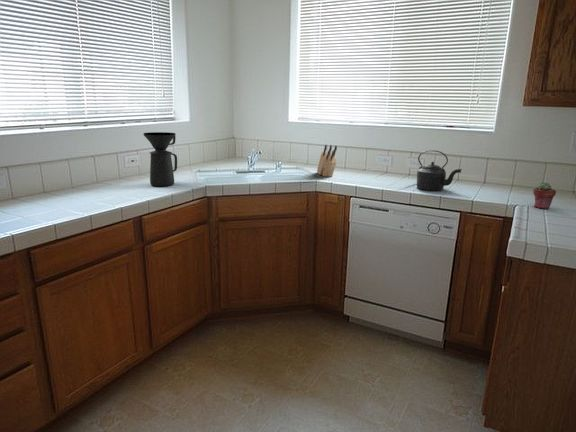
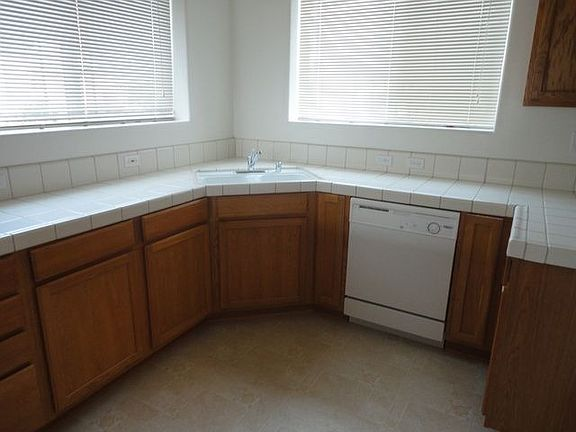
- kettle [416,149,463,192]
- knife block [316,144,338,178]
- potted succulent [532,181,557,210]
- coffee maker [143,131,178,187]
